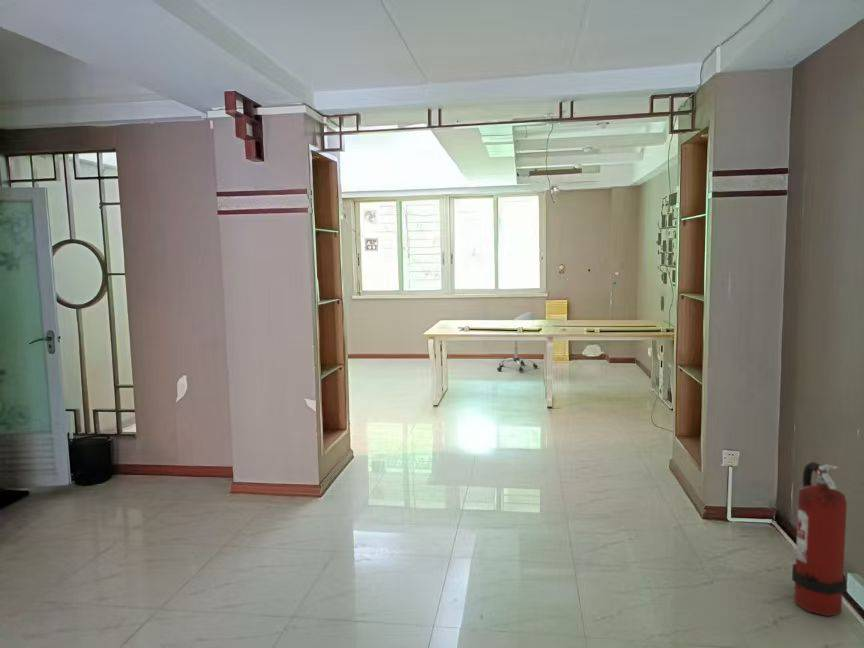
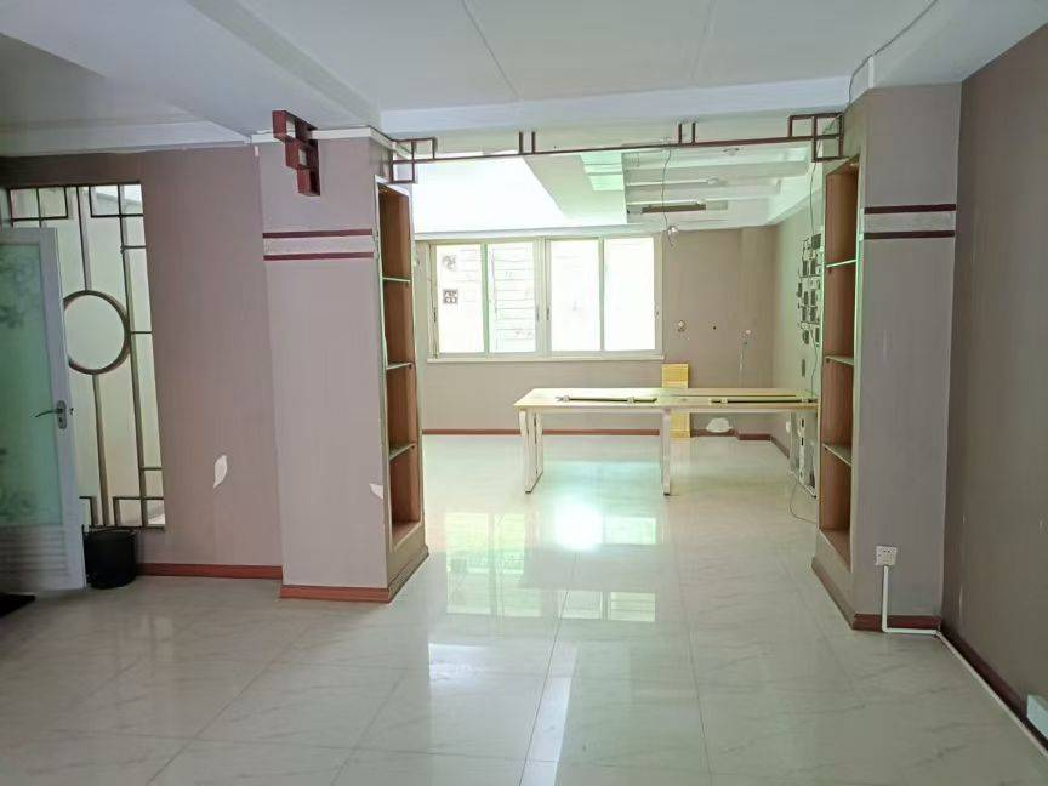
- chair [496,311,539,373]
- fire extinguisher [791,461,848,617]
